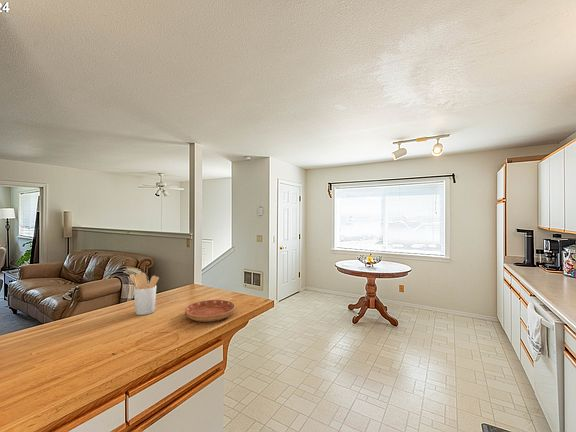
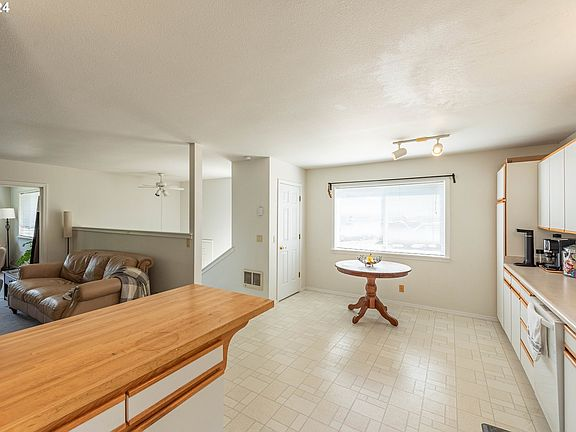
- utensil holder [129,272,160,316]
- saucer [184,299,236,323]
